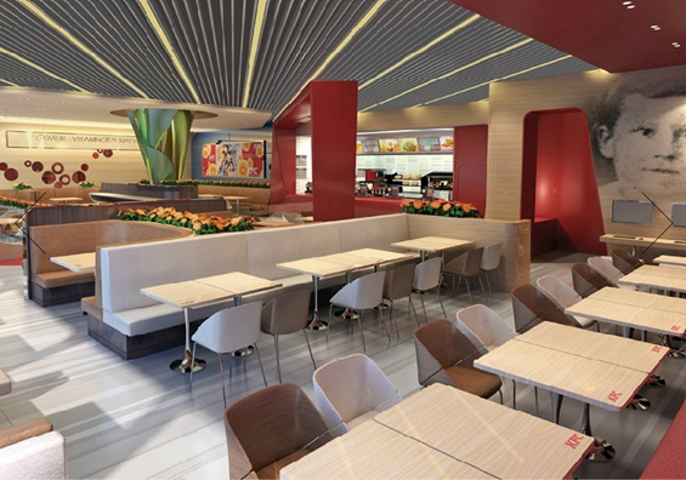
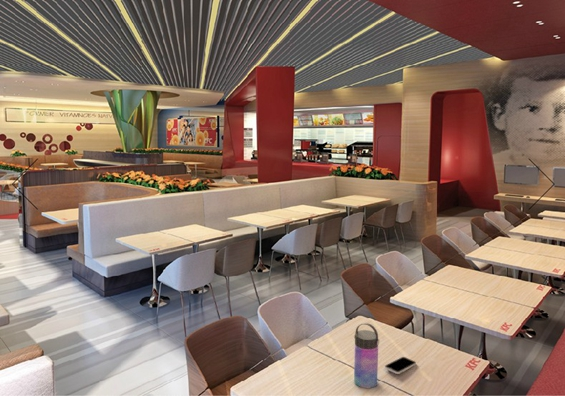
+ water bottle [353,322,380,389]
+ smartphone [383,356,417,375]
